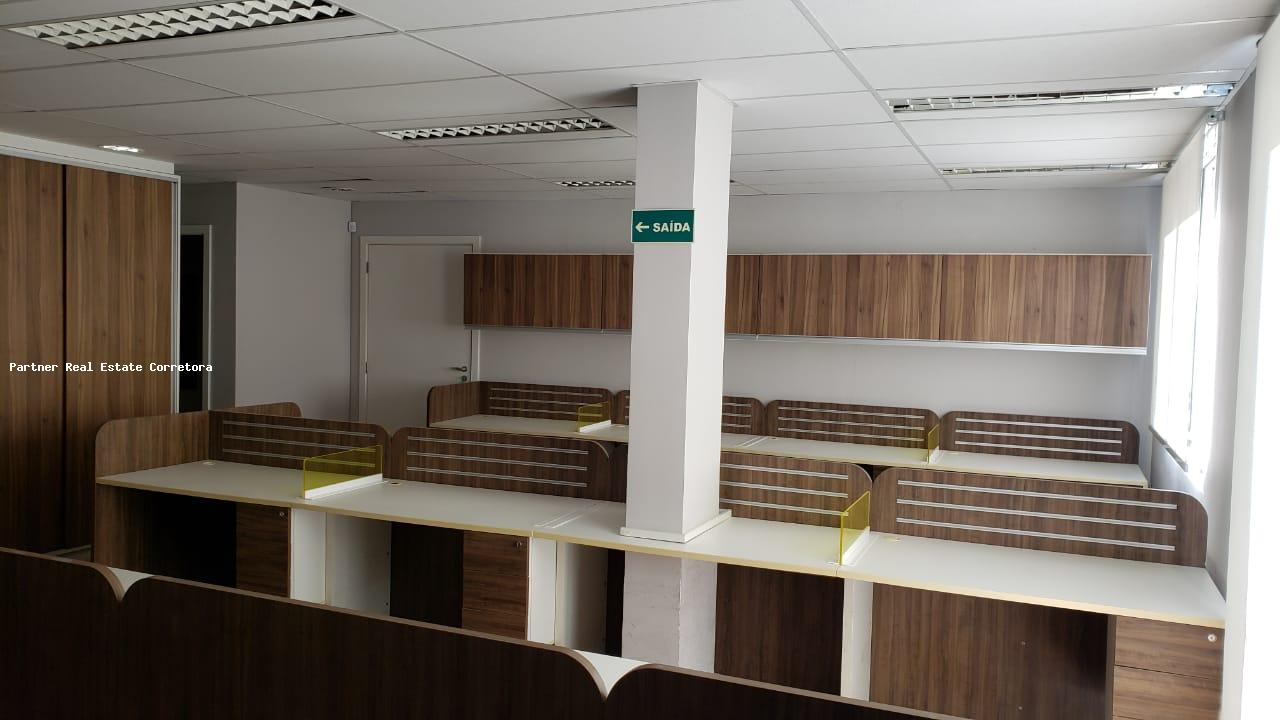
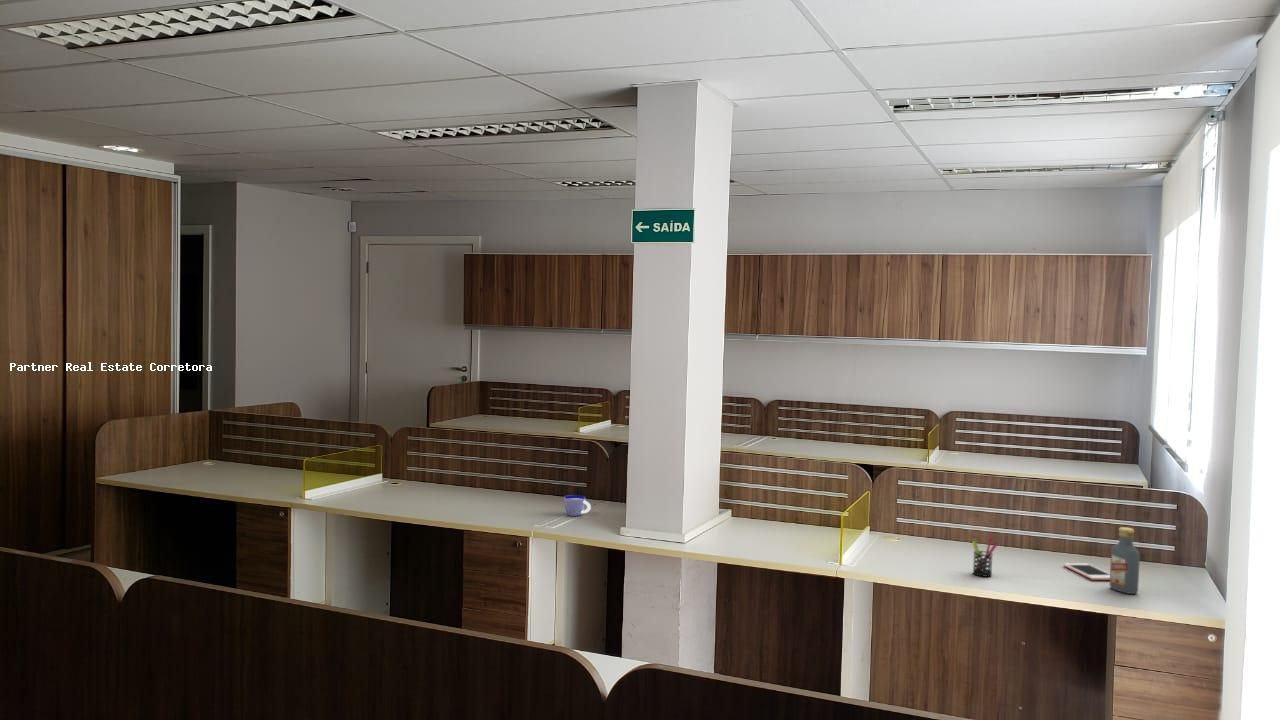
+ cell phone [1063,562,1110,581]
+ pen holder [971,536,999,578]
+ cup [563,494,592,517]
+ vodka [1109,526,1141,595]
